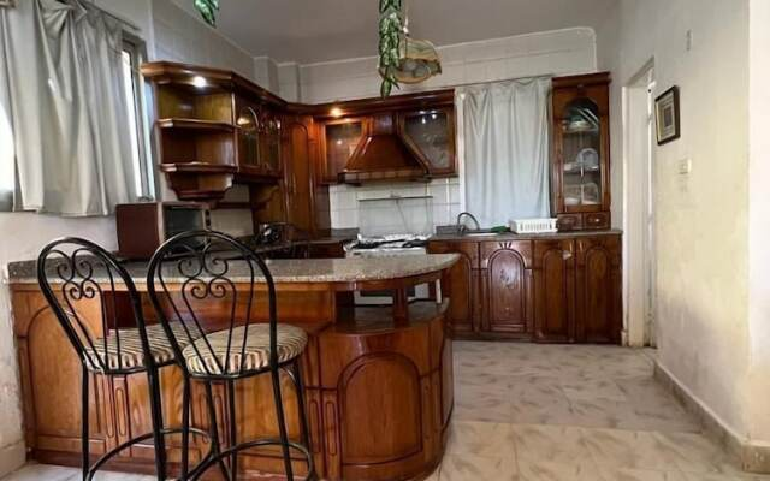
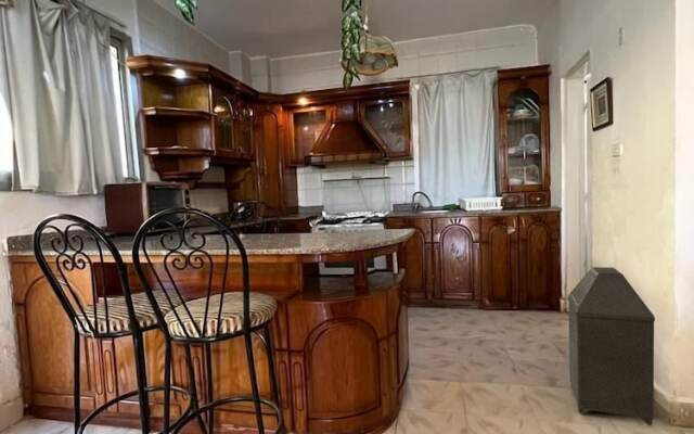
+ trash can [566,266,656,426]
